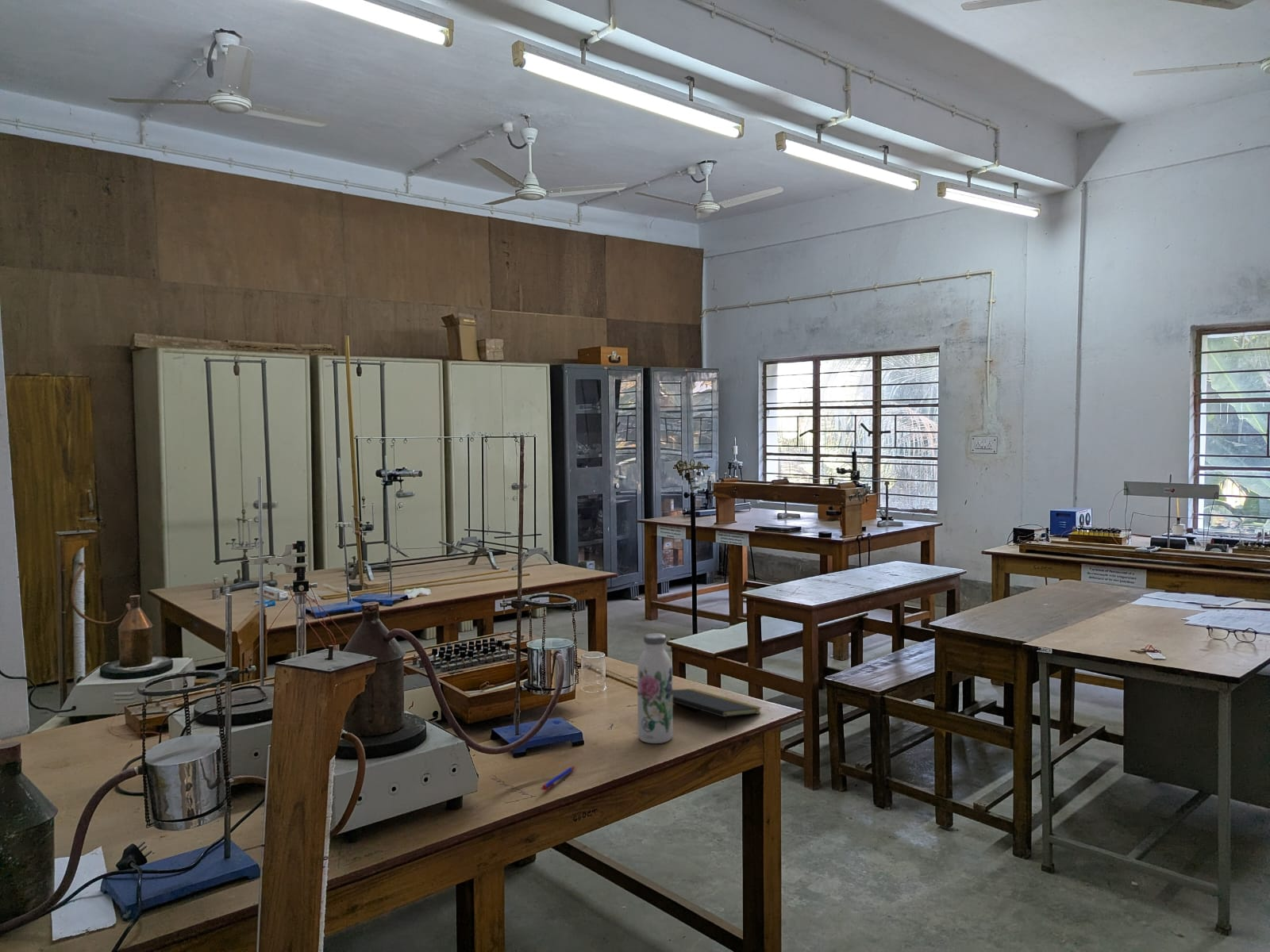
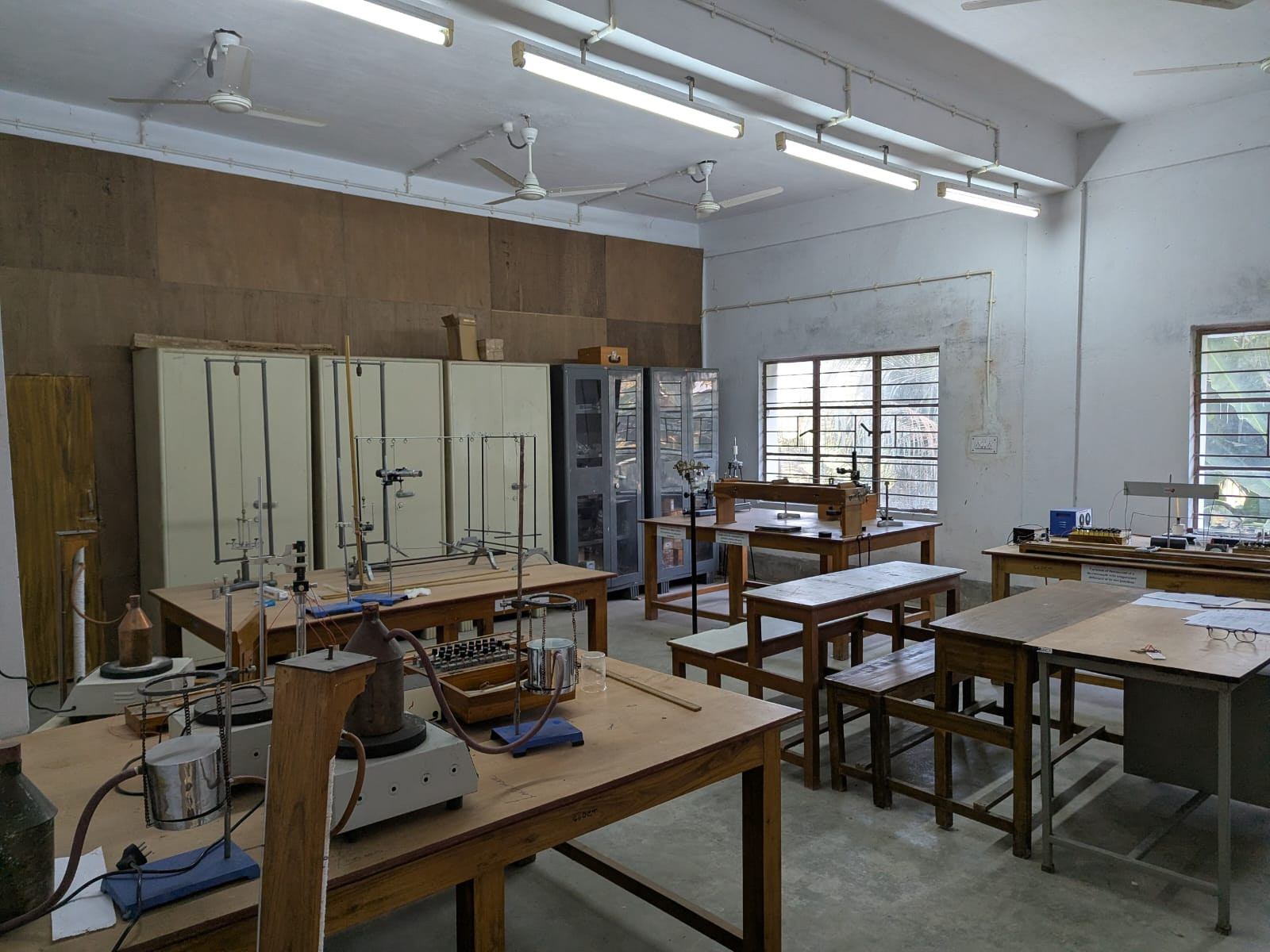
- pen [540,766,576,792]
- water bottle [637,632,673,744]
- notepad [672,688,762,731]
